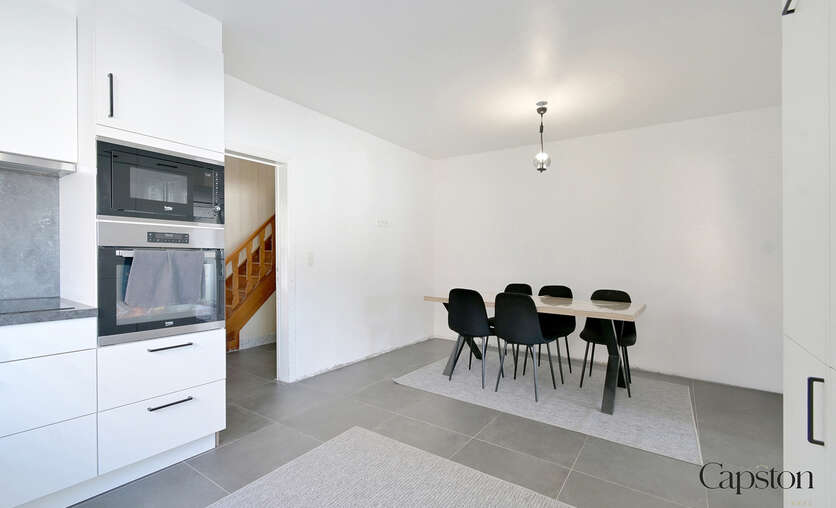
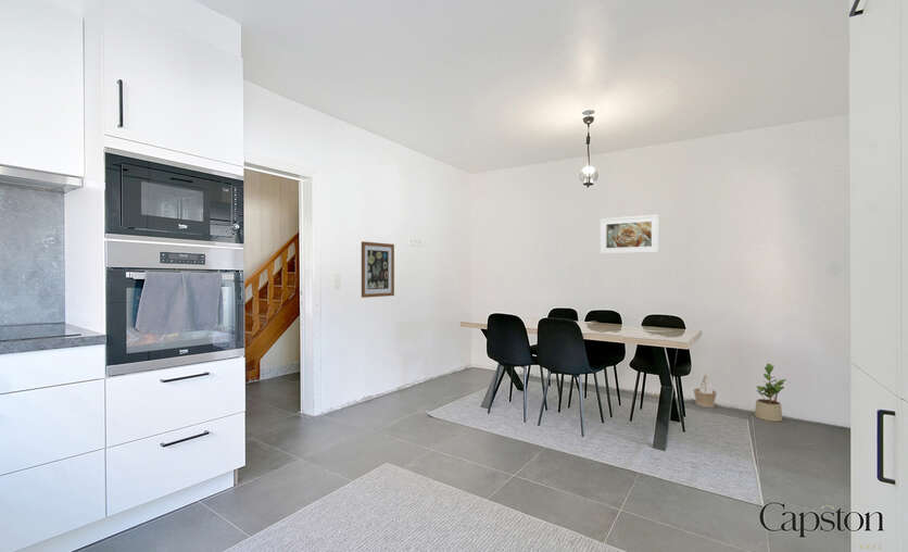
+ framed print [600,213,659,255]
+ wall art [361,240,395,299]
+ potted plant [754,363,787,423]
+ basket [692,374,718,407]
